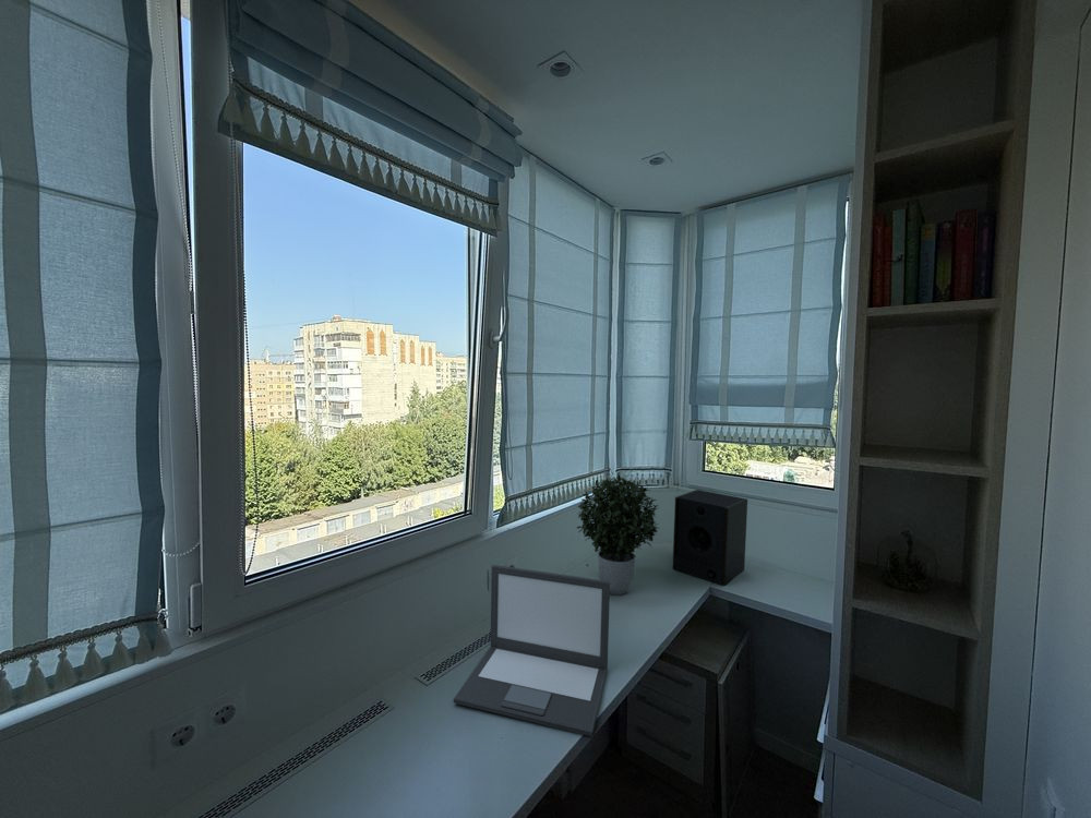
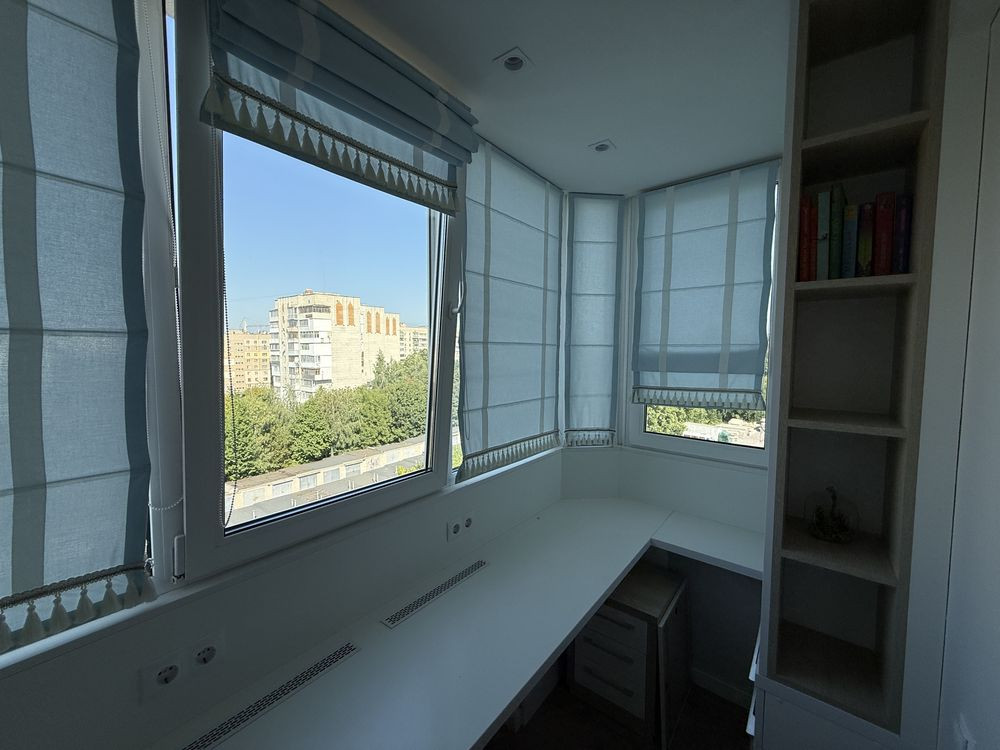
- studio monitor [672,489,748,587]
- laptop [453,564,611,737]
- potted plant [576,474,661,597]
